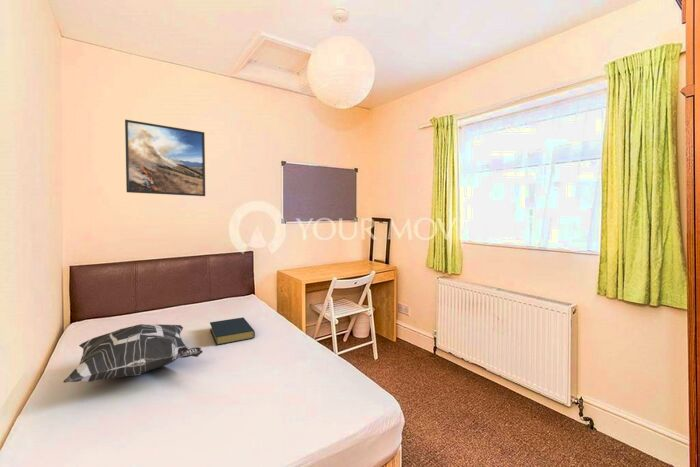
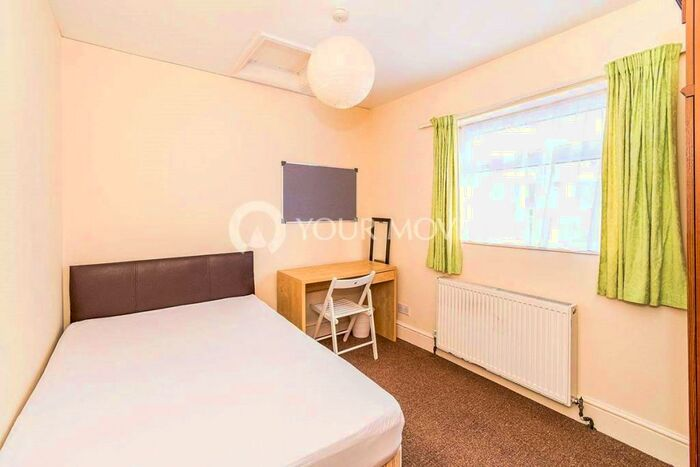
- hardback book [209,317,256,346]
- decorative pillow [62,323,204,383]
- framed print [124,119,206,197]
